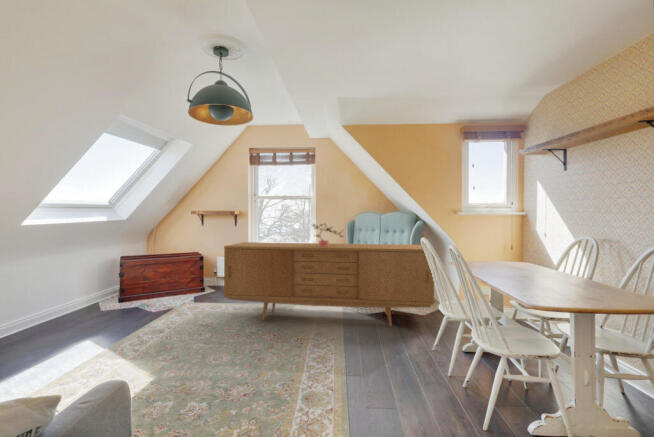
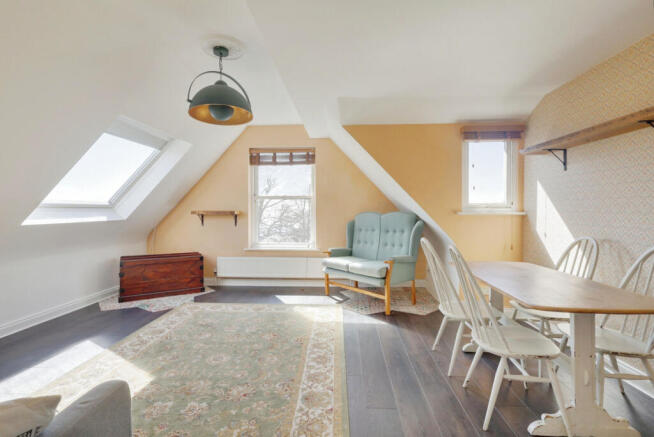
- sideboard [223,241,435,328]
- potted plant [311,223,345,246]
